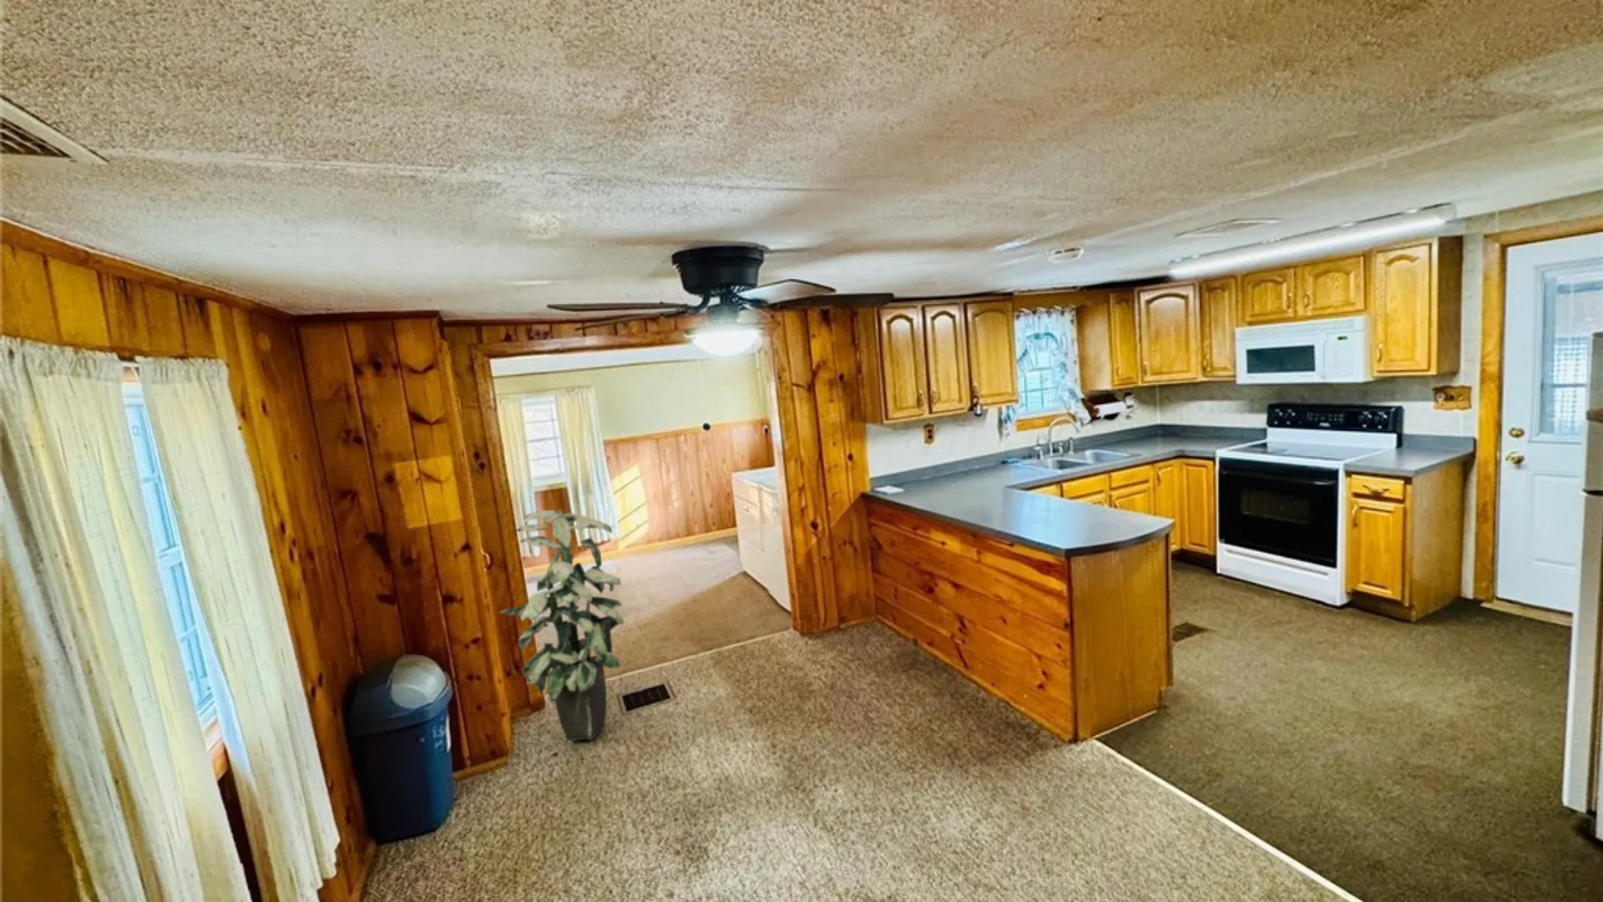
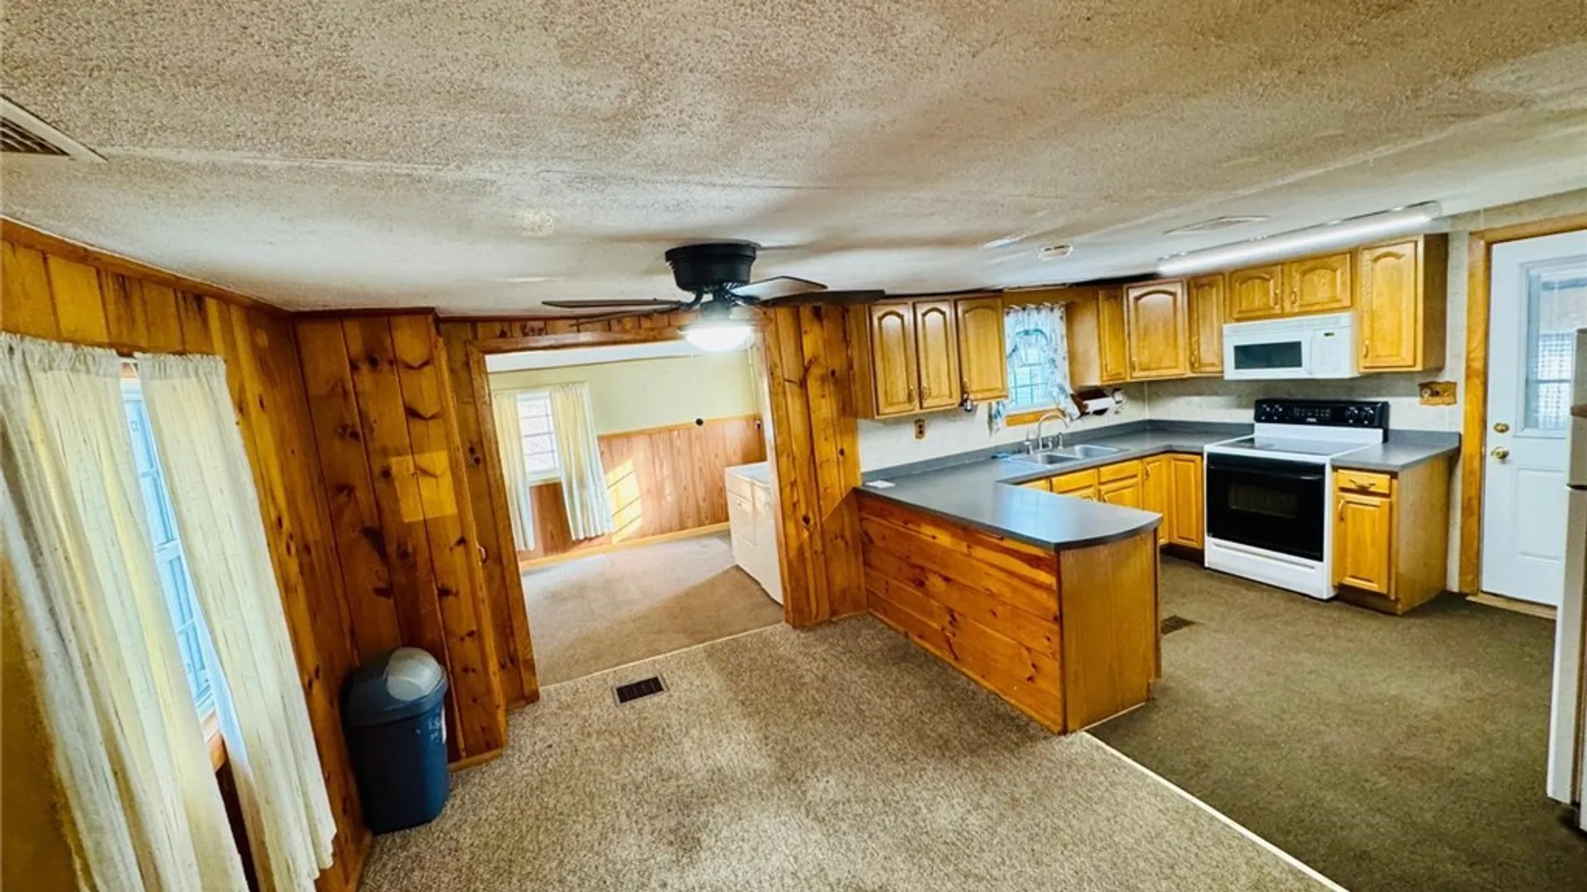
- indoor plant [499,509,624,741]
